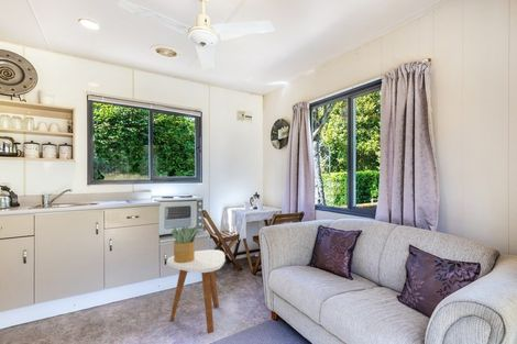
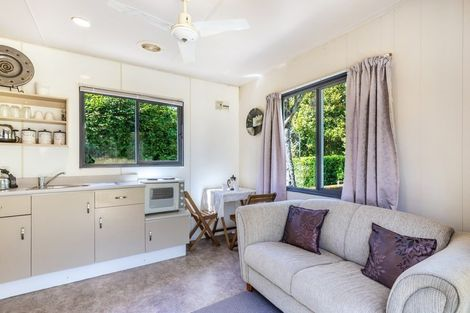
- potted plant [170,225,199,263]
- side table [166,248,227,334]
